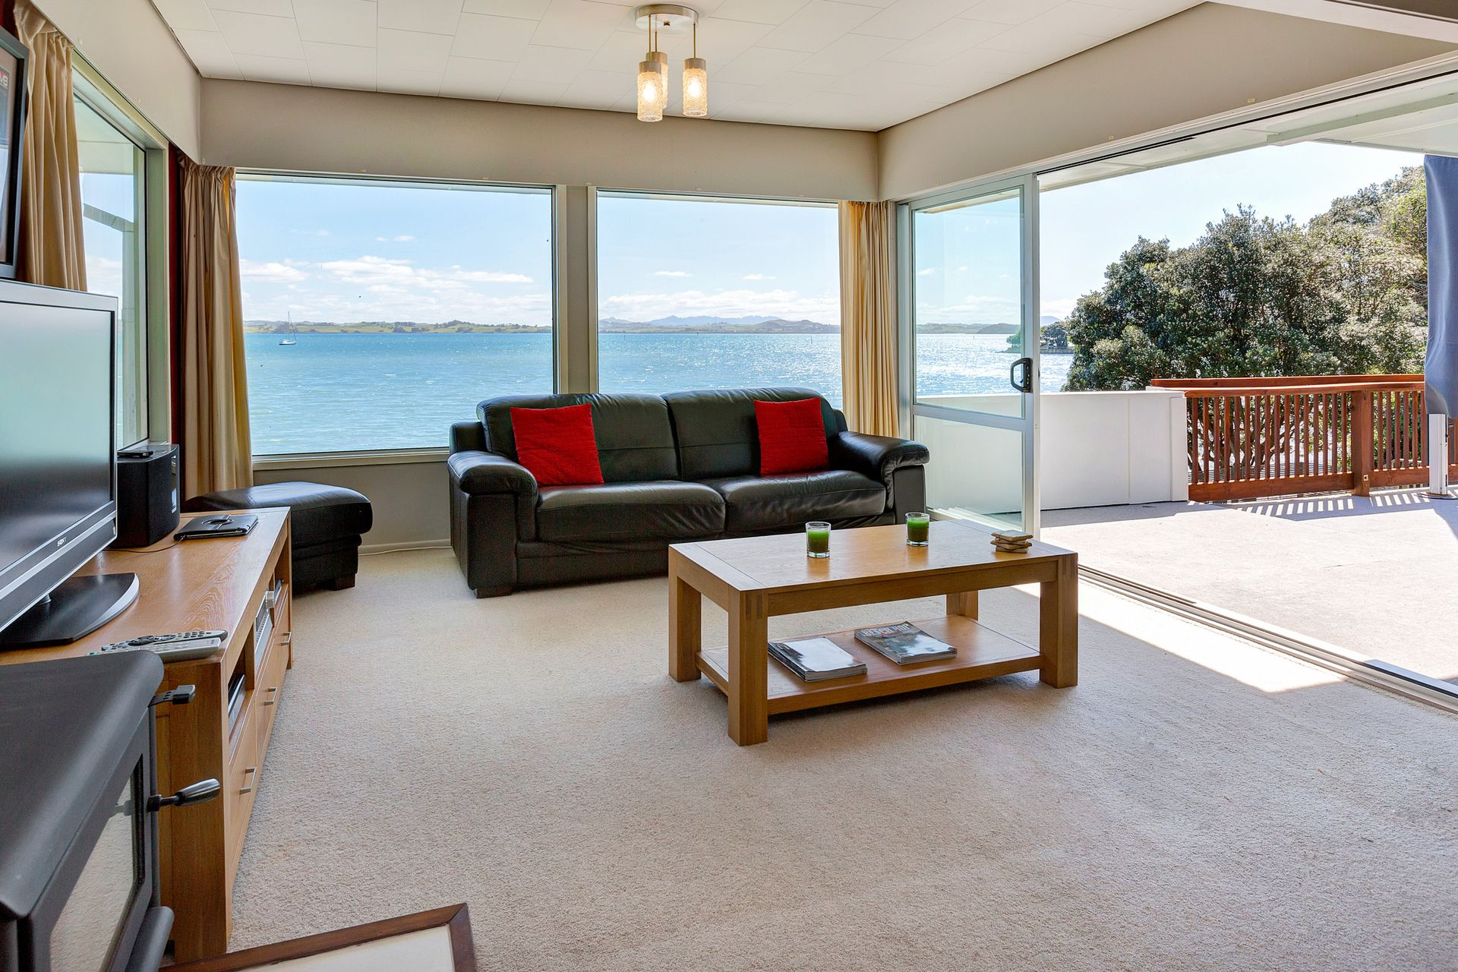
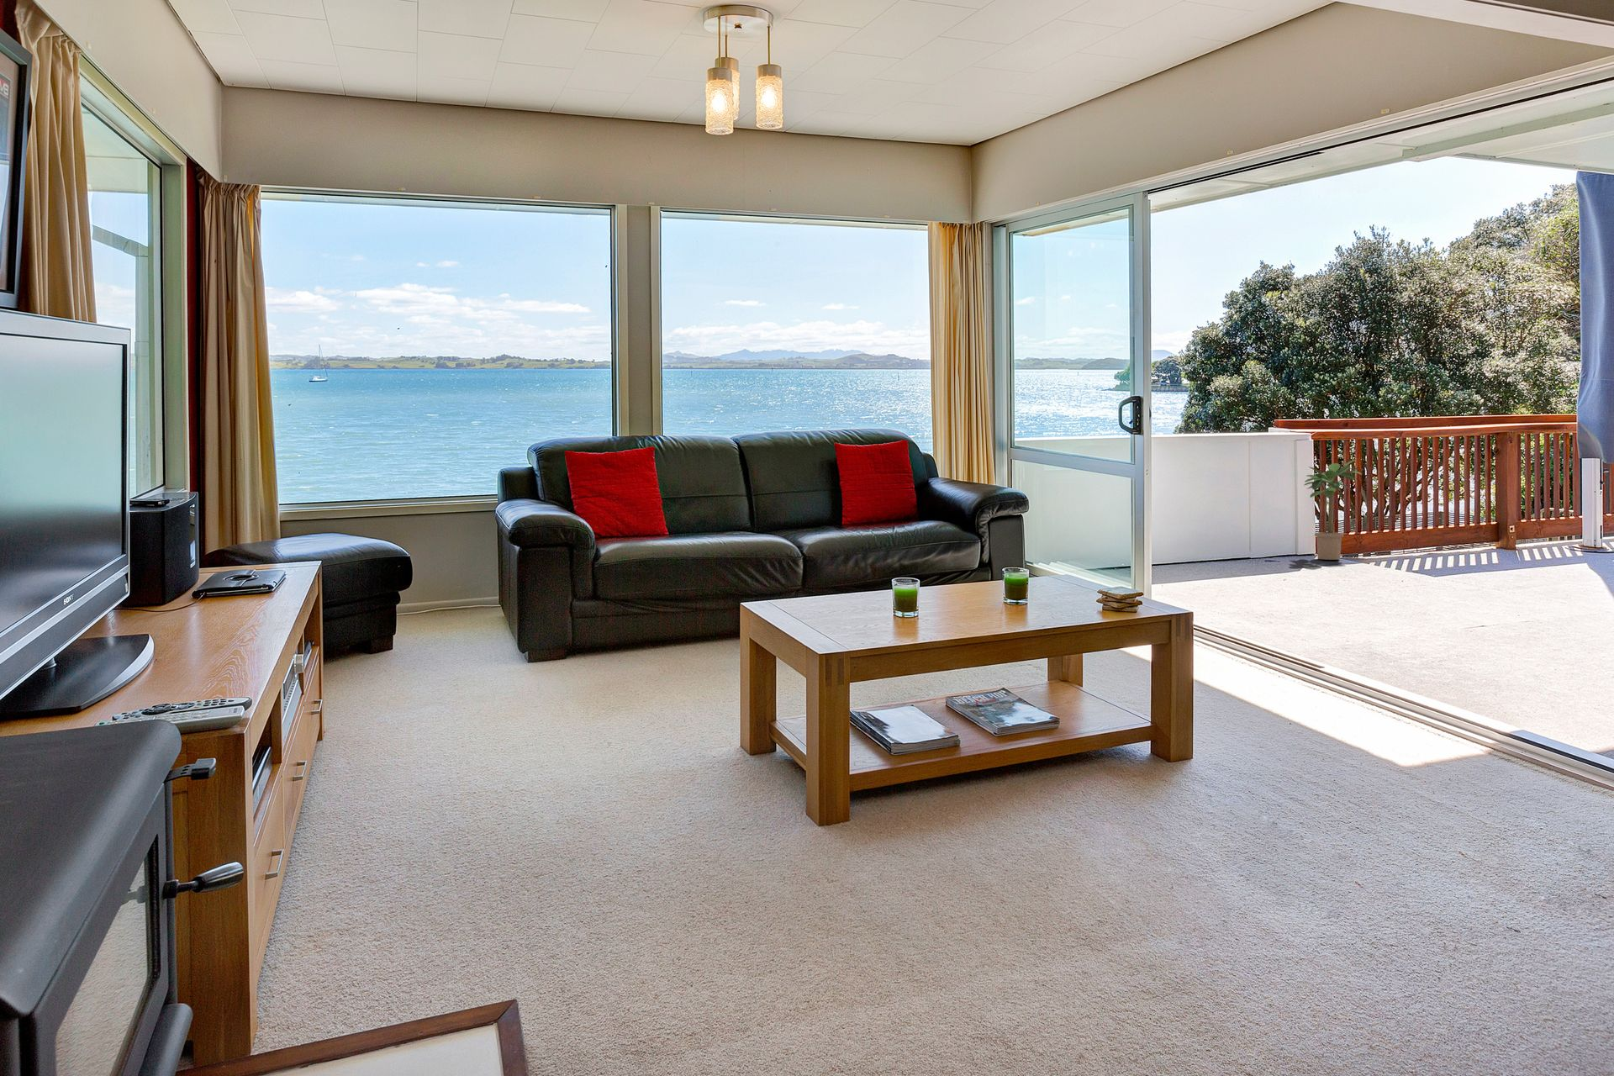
+ potted plant [1303,458,1363,561]
